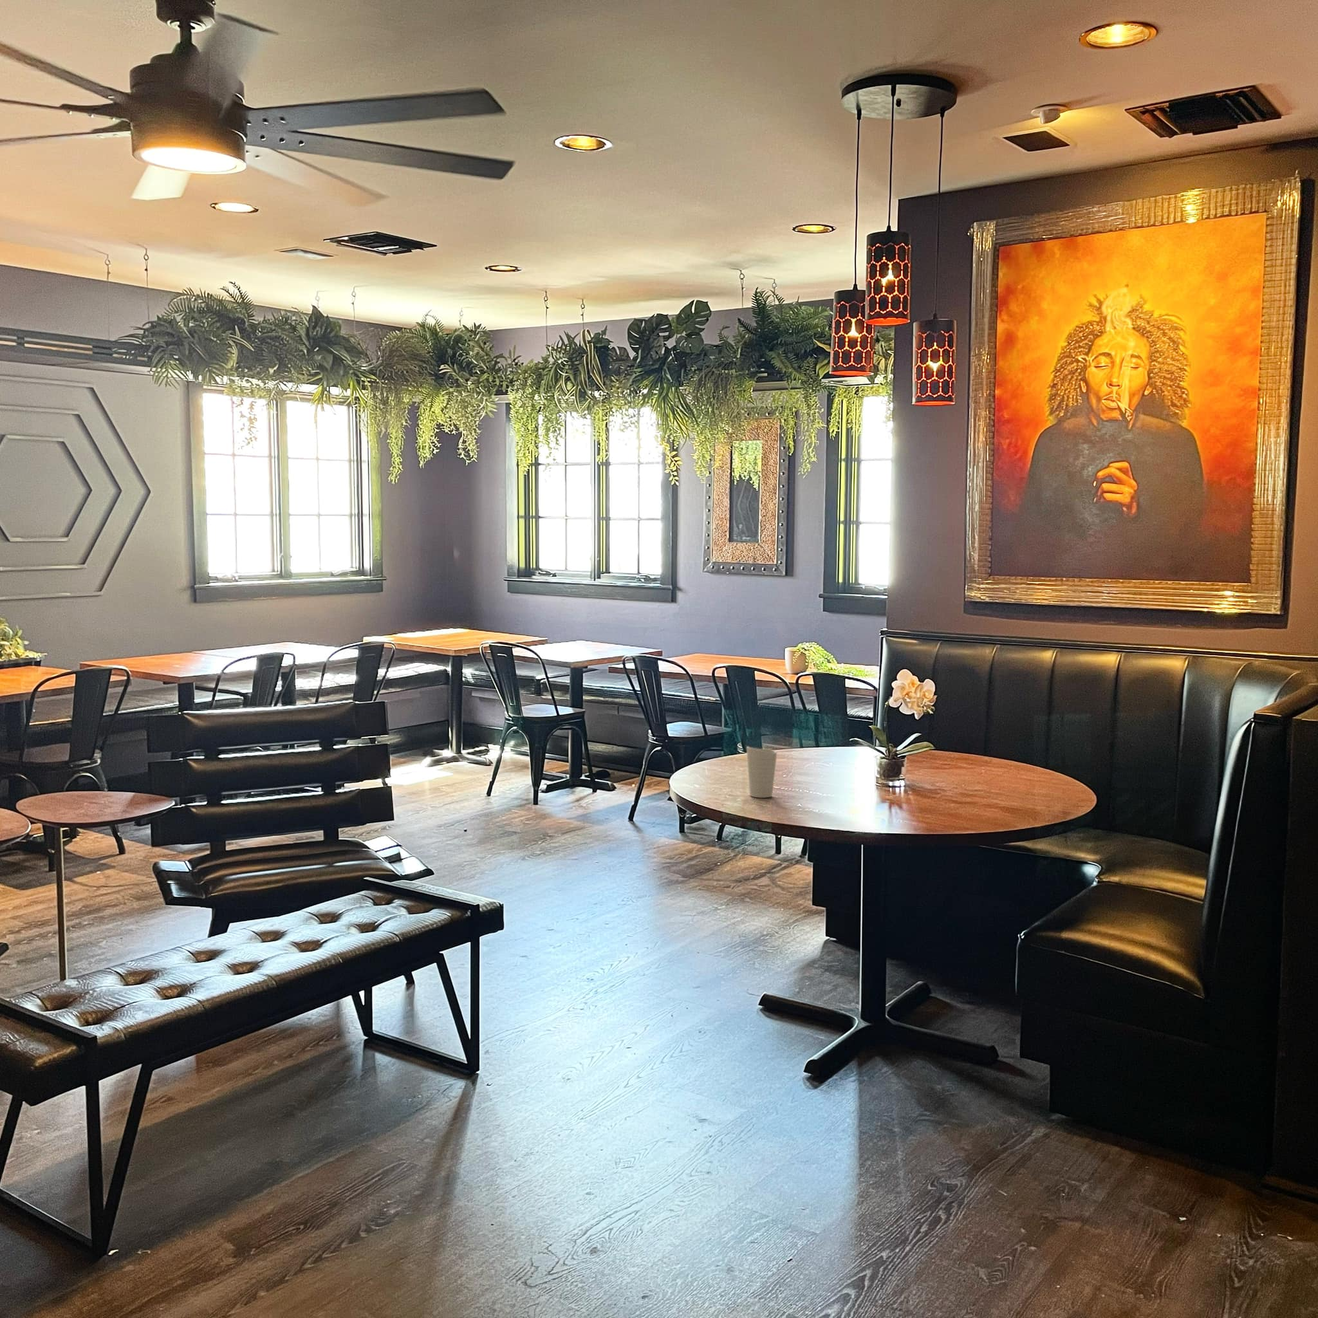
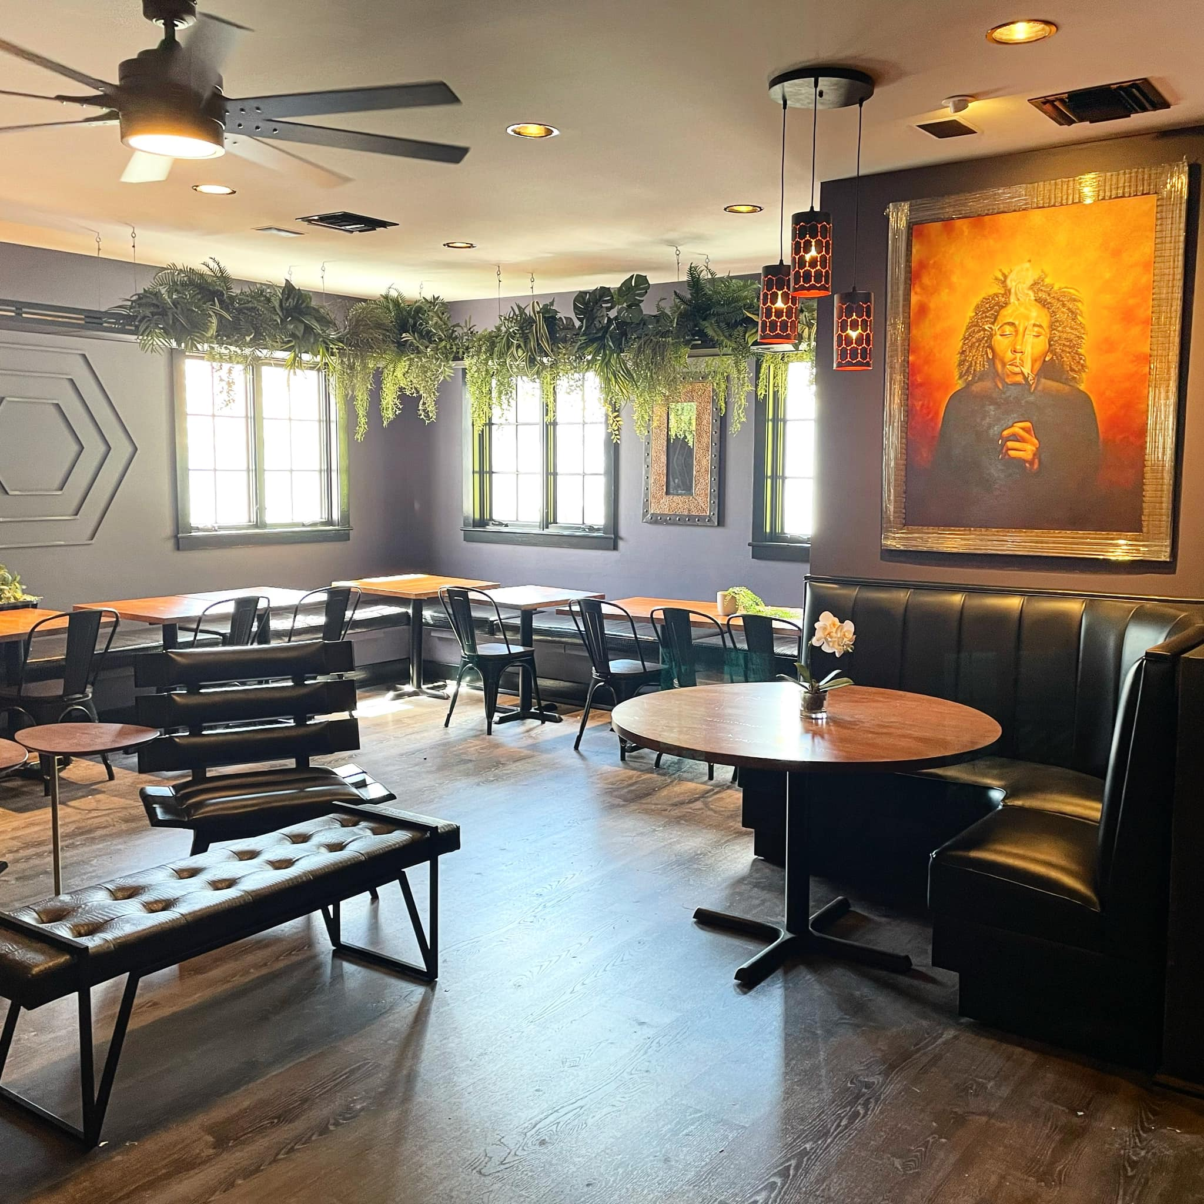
- cup [746,746,777,799]
